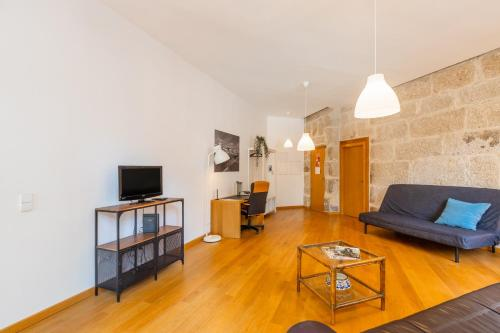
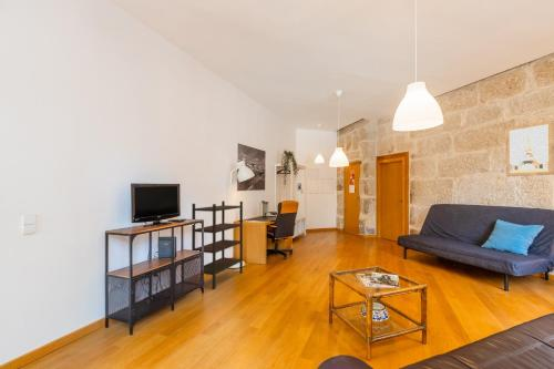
+ wall art [505,119,554,177]
+ bookshelf [191,199,244,290]
